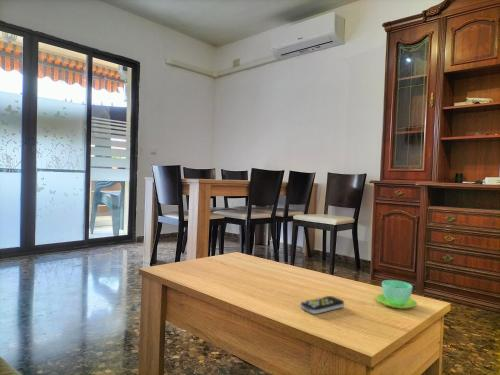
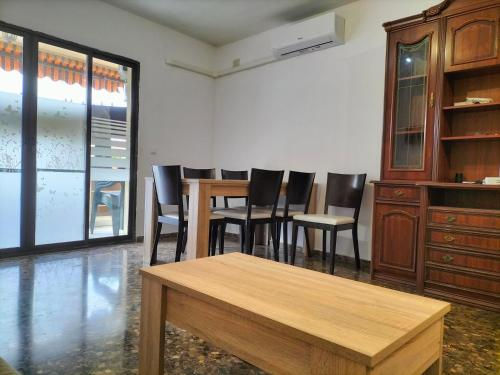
- cup [375,279,418,310]
- remote control [300,295,345,315]
